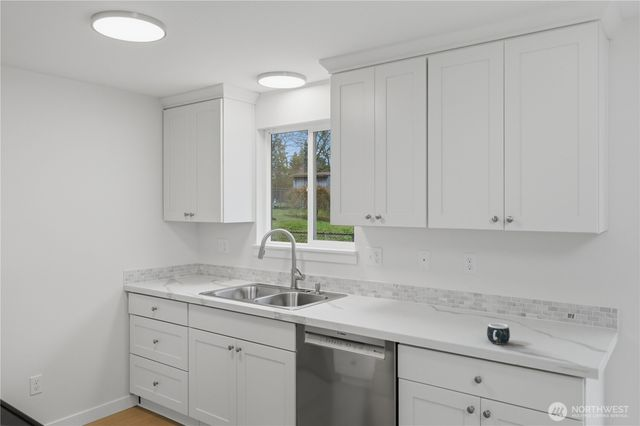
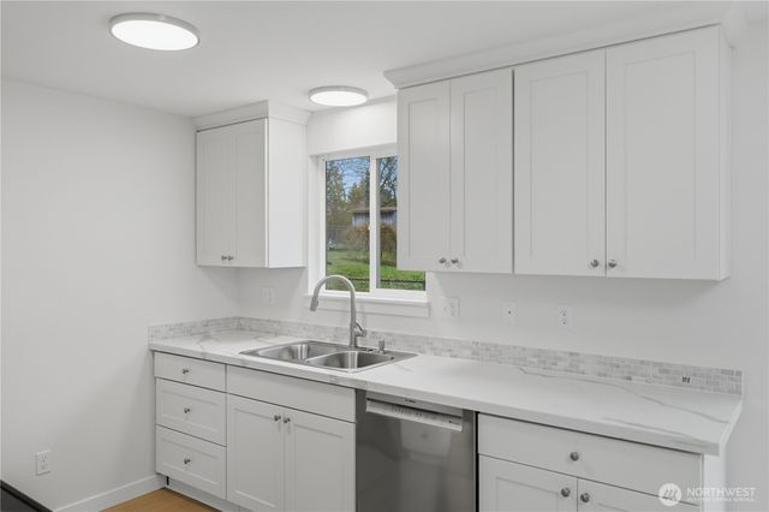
- mug [486,322,511,345]
